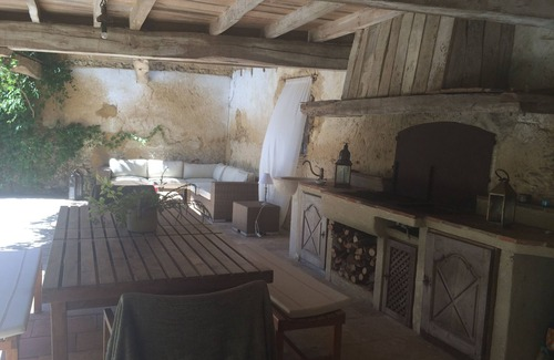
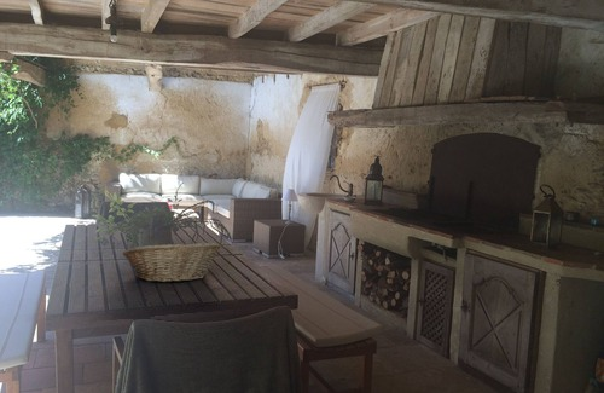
+ fruit basket [122,239,221,283]
